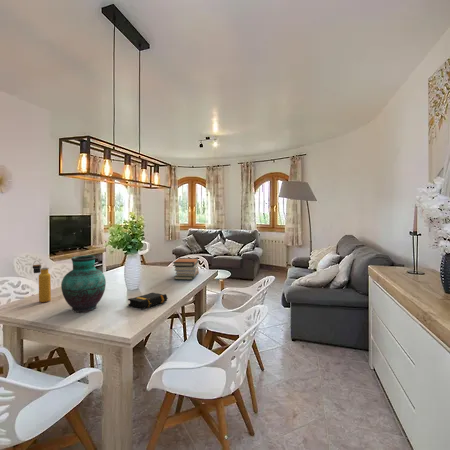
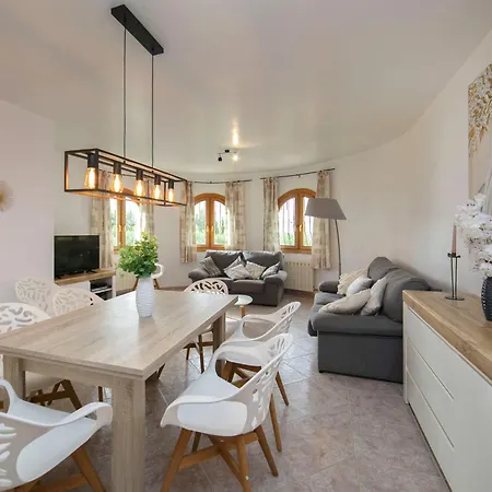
- book [127,292,169,310]
- water bottle [32,260,52,303]
- vase [60,255,107,313]
- book stack [172,257,200,281]
